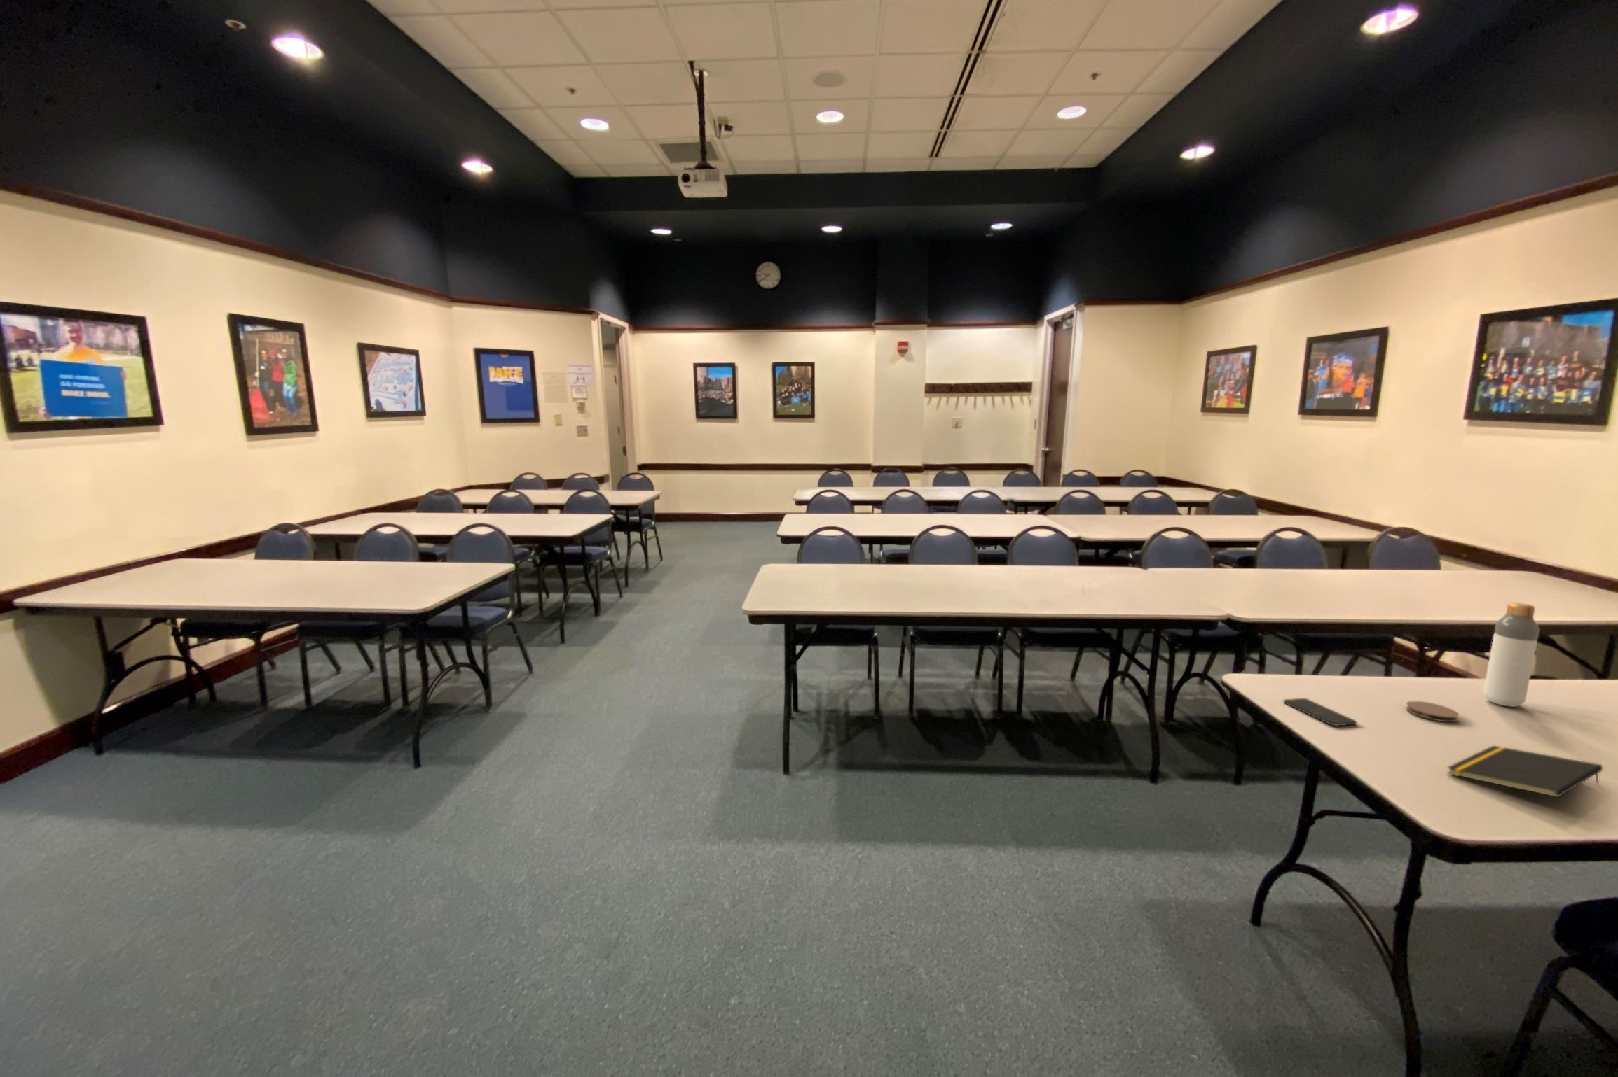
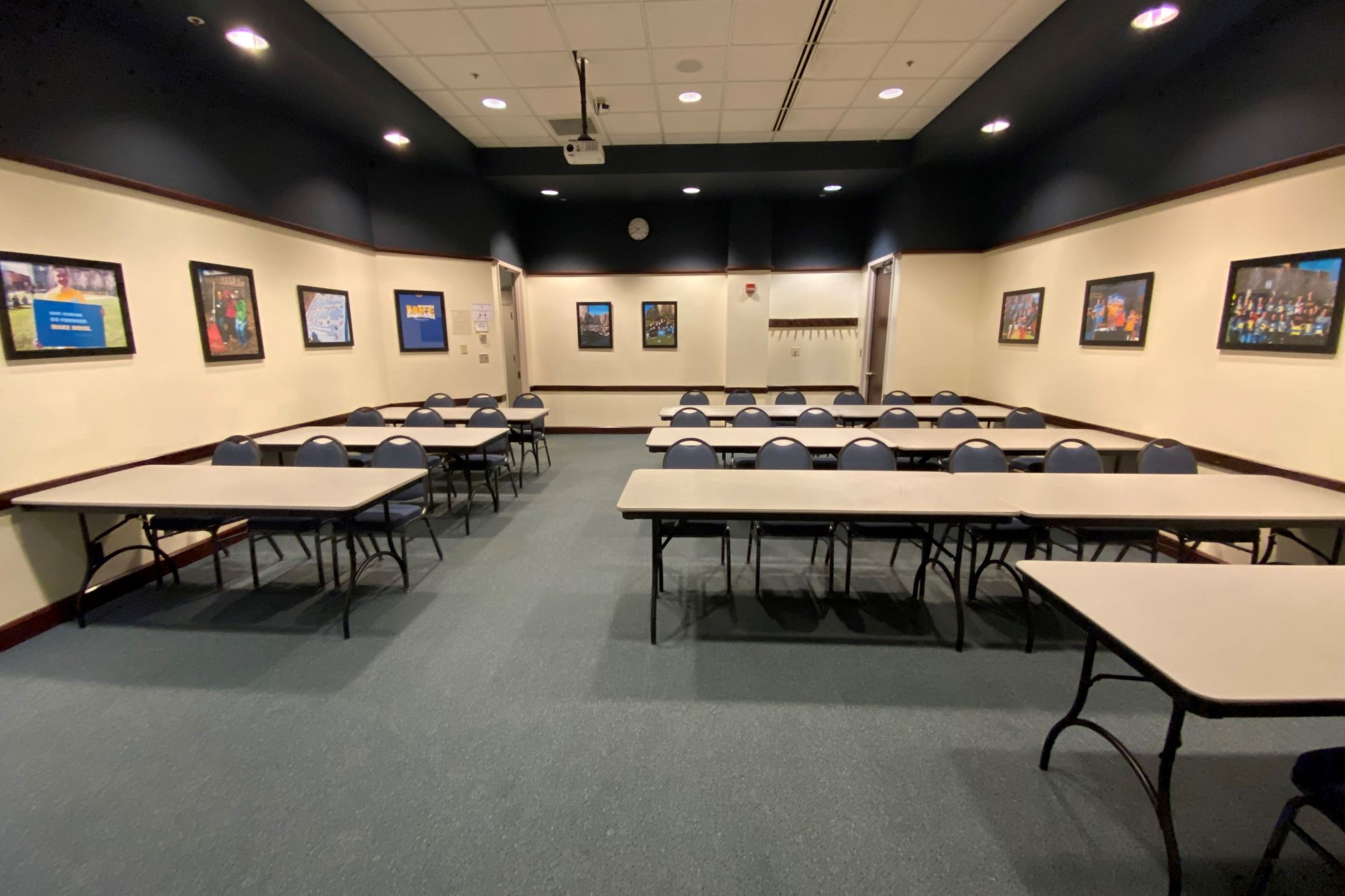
- smartphone [1284,697,1357,726]
- bottle [1483,602,1540,708]
- notepad [1446,744,1604,798]
- coaster [1405,701,1459,722]
